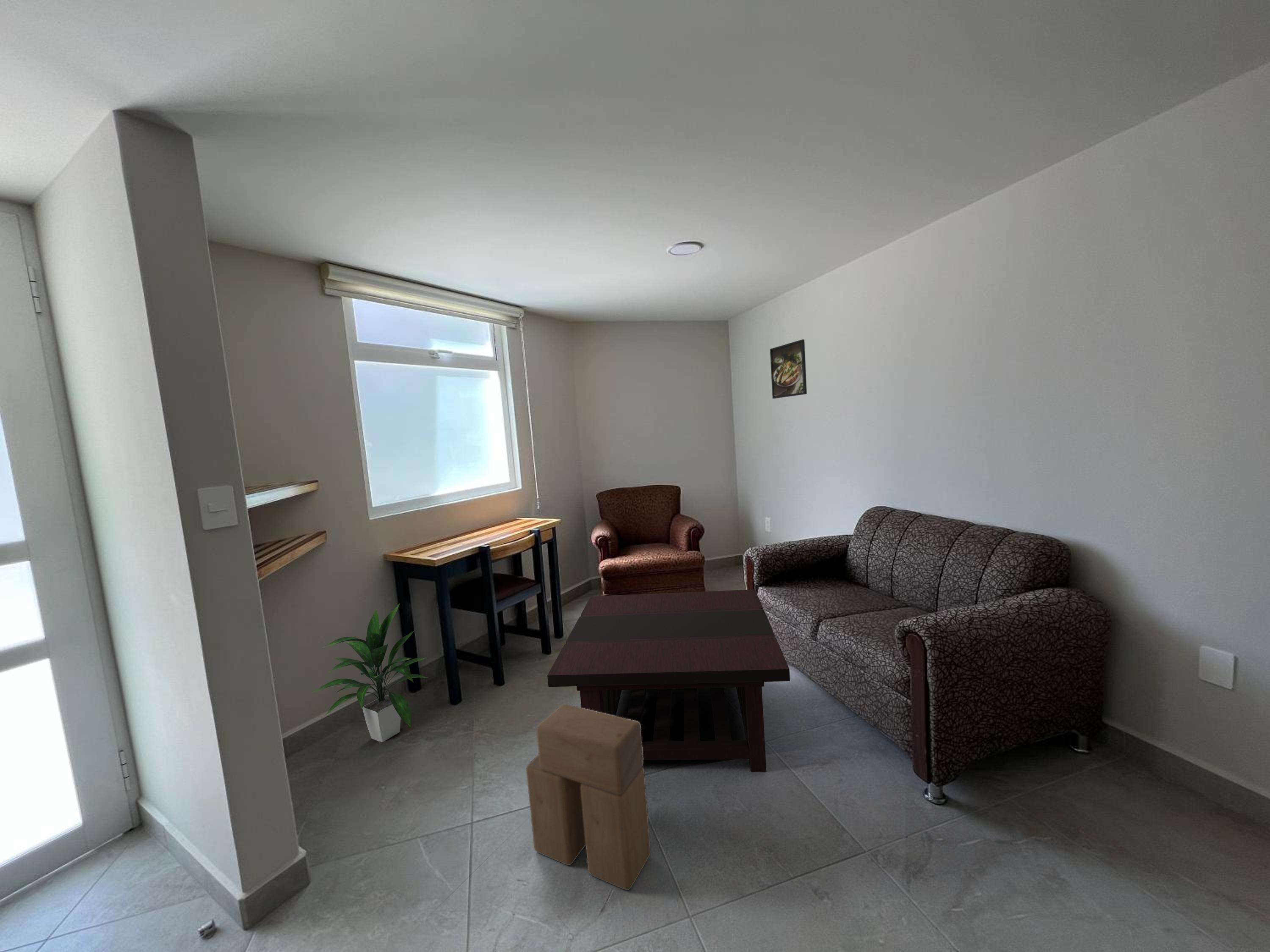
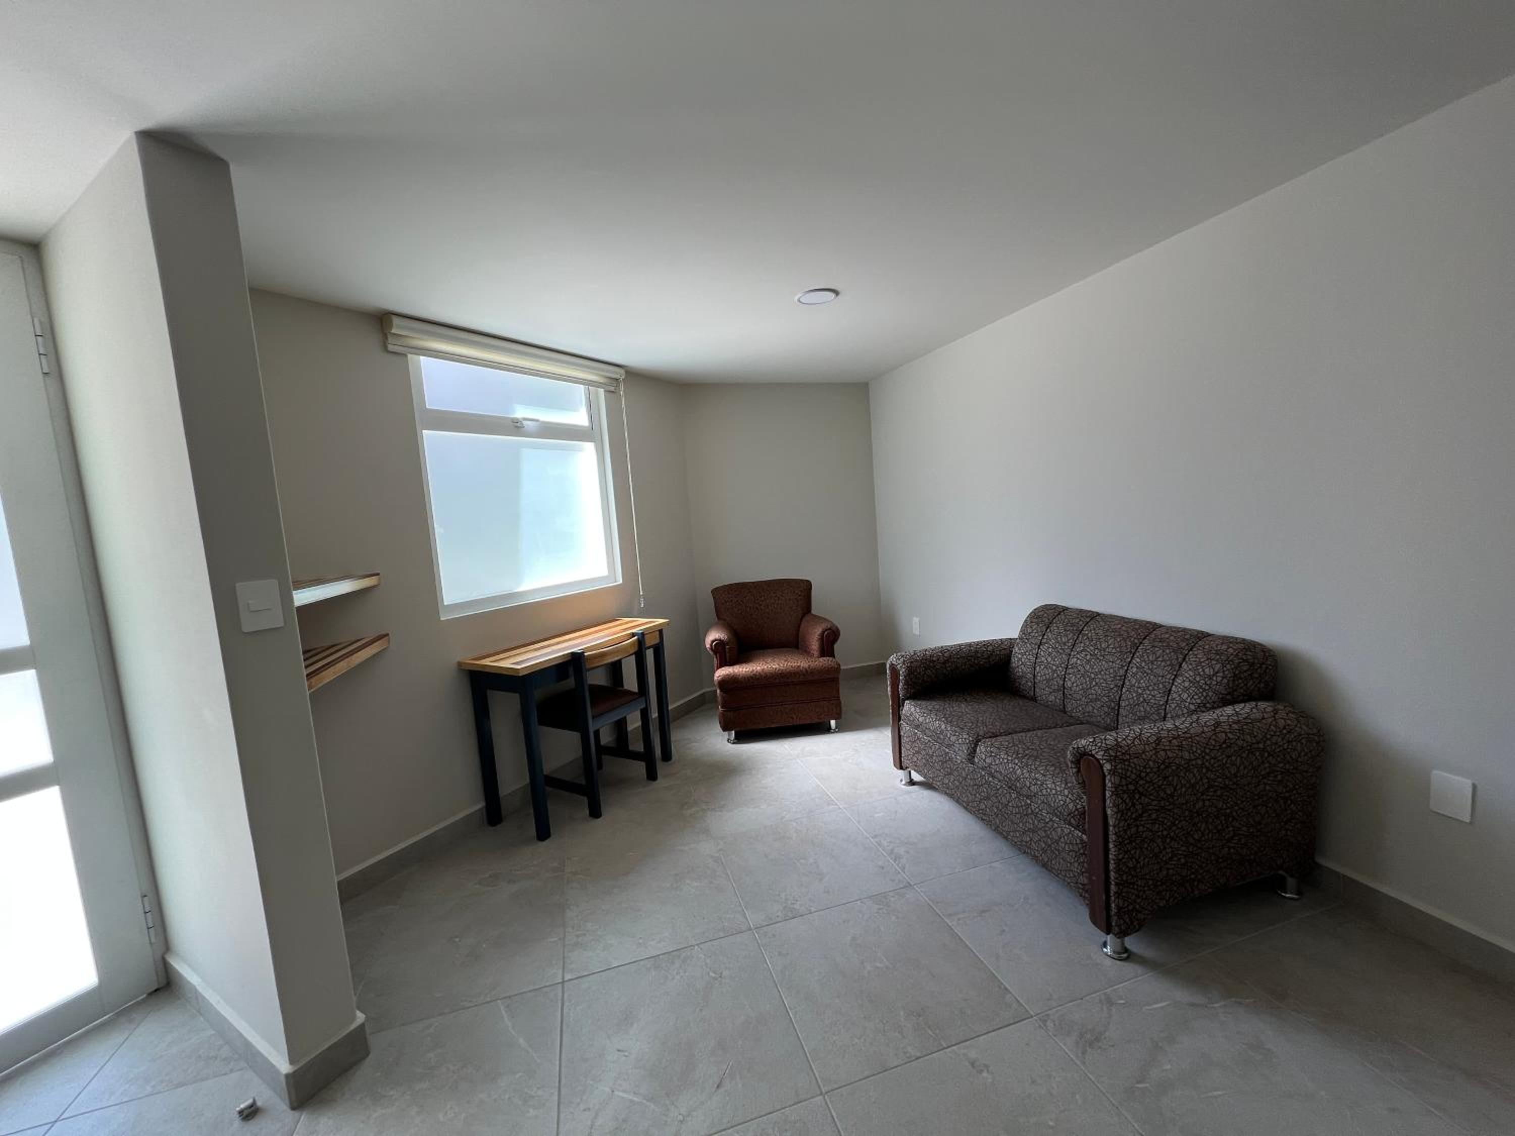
- stool [526,704,651,891]
- indoor plant [311,603,428,743]
- coffee table [547,589,790,773]
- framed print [770,339,807,399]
